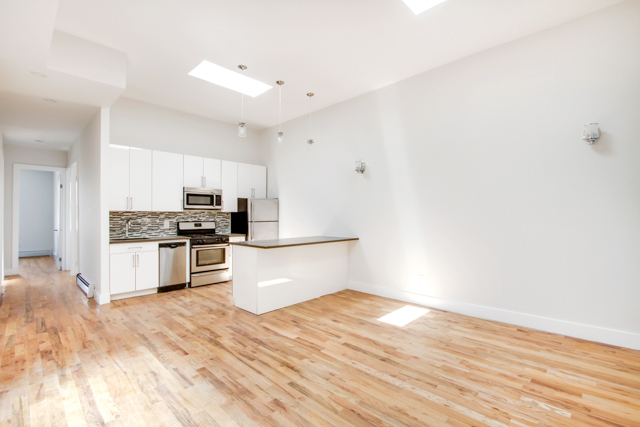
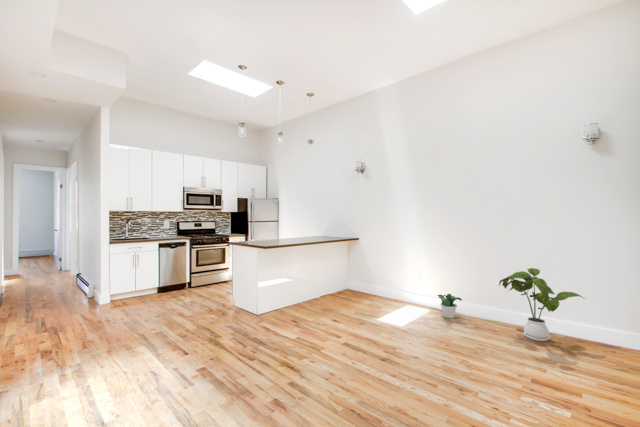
+ house plant [498,267,586,342]
+ potted plant [436,293,463,319]
